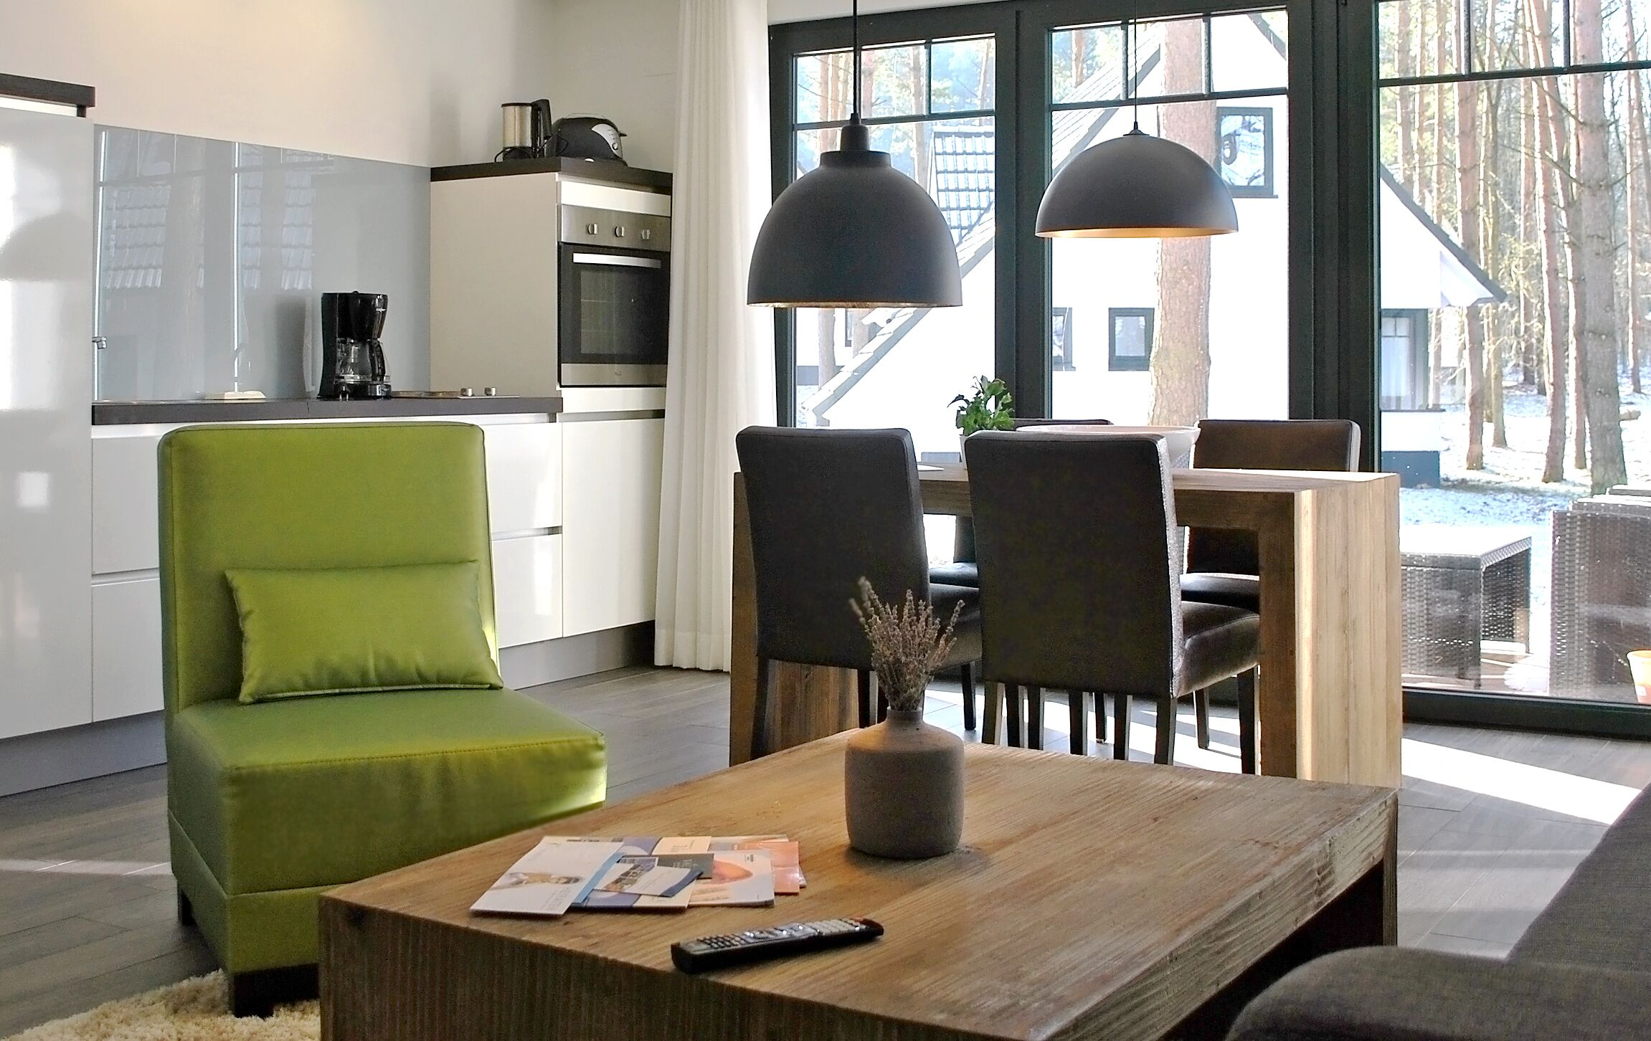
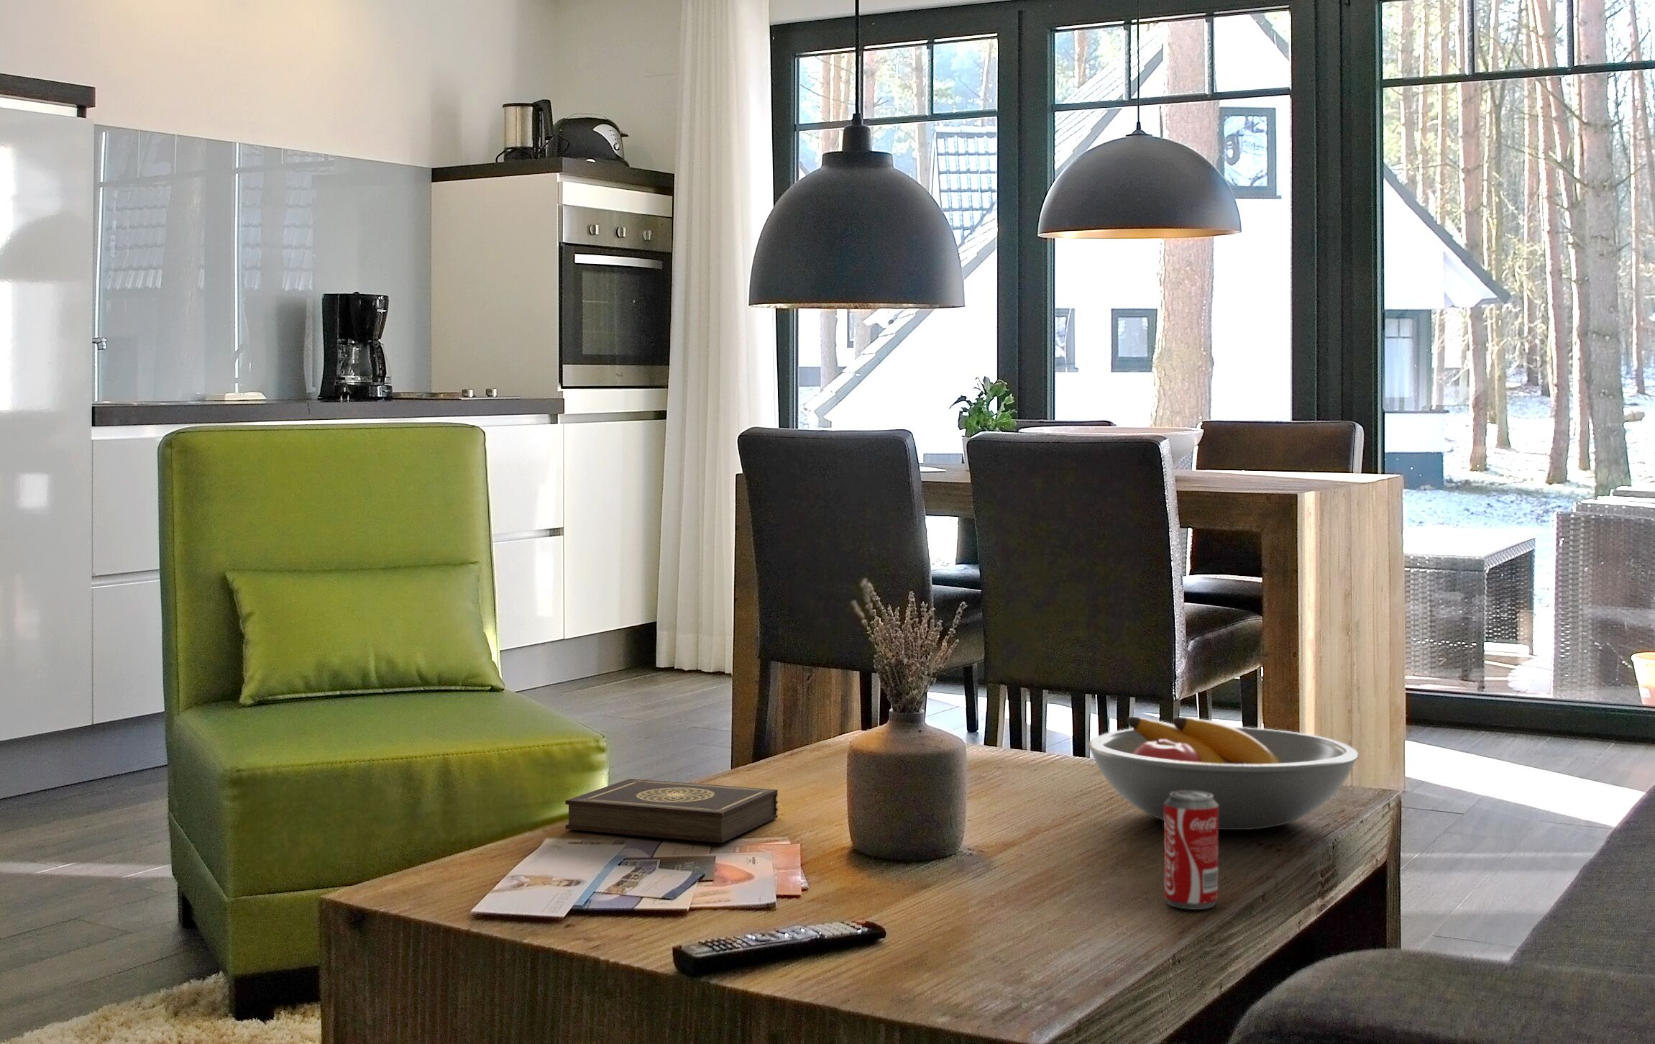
+ book [564,778,778,843]
+ beverage can [1163,791,1218,910]
+ fruit bowl [1087,716,1360,830]
